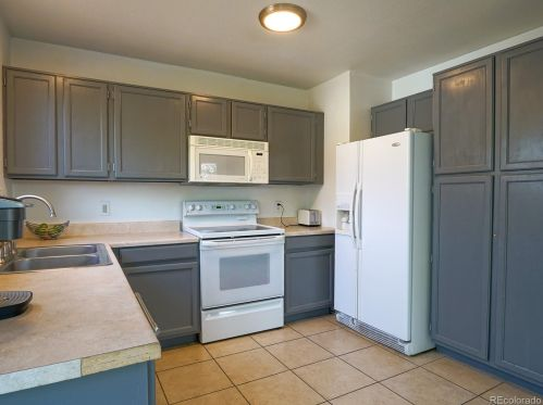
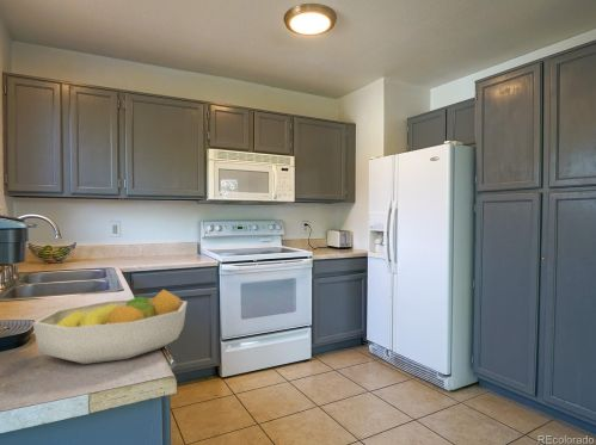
+ fruit bowl [31,289,189,365]
